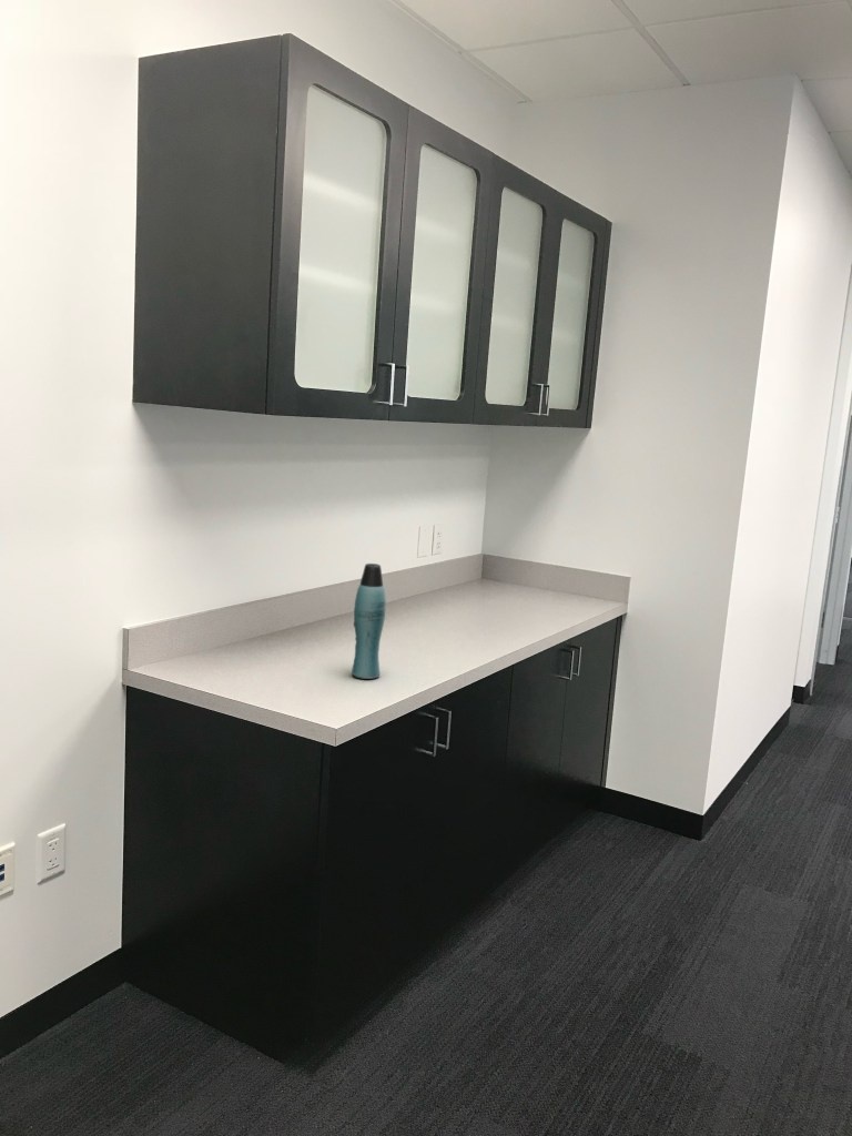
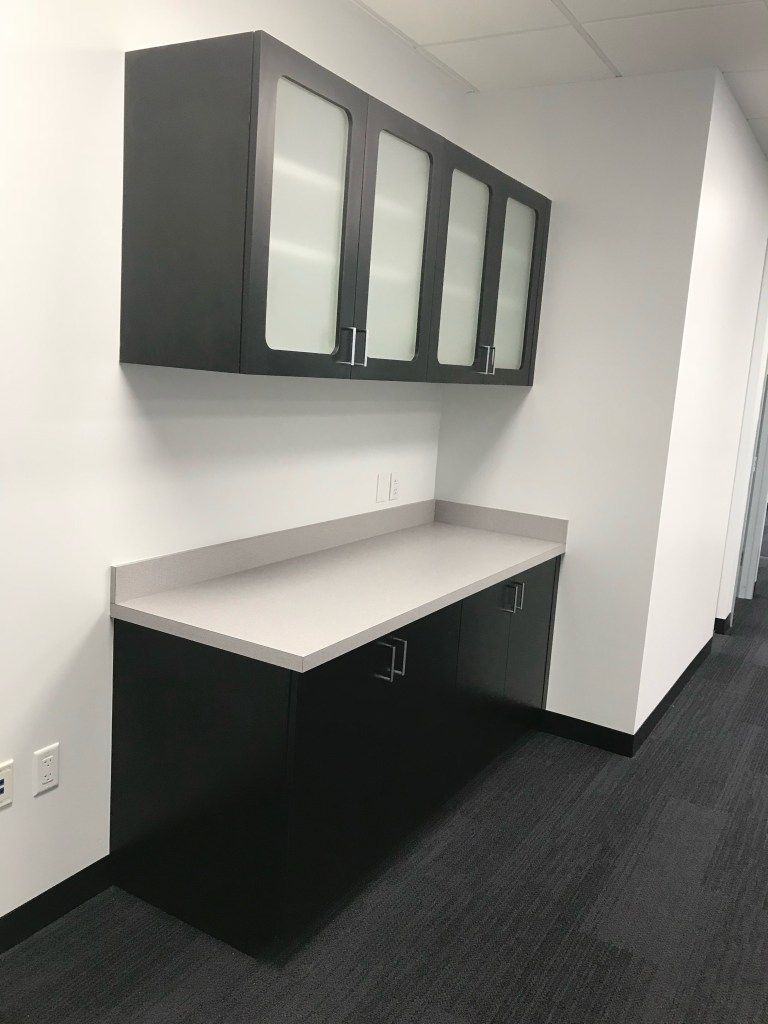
- bottle [351,562,387,680]
